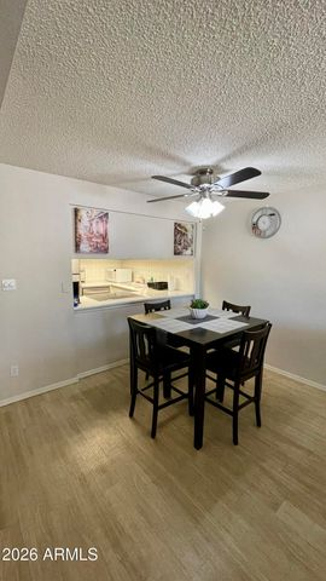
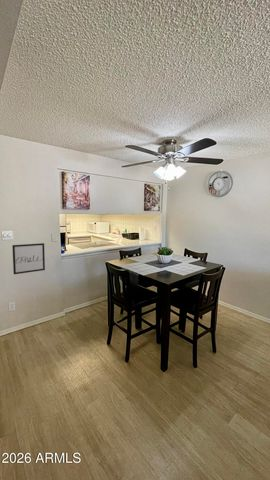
+ wall art [11,242,46,275]
